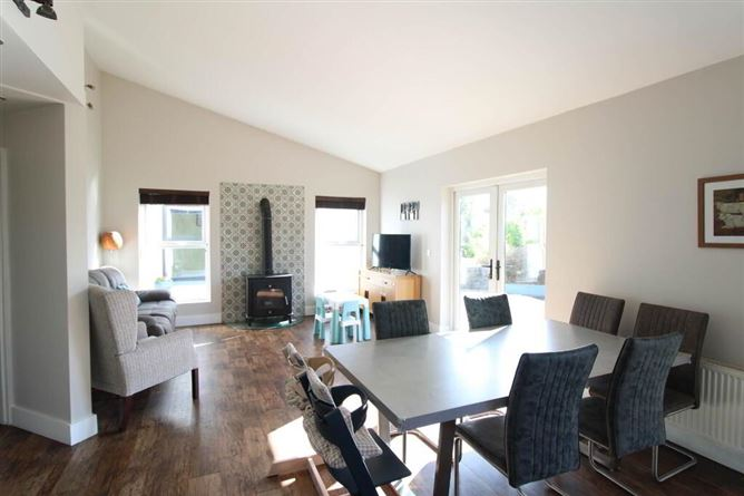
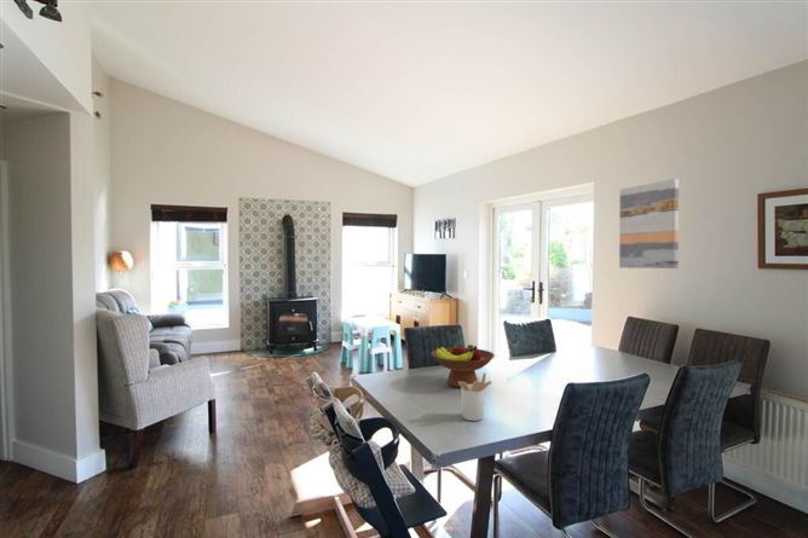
+ utensil holder [458,371,492,422]
+ fruit bowl [431,343,496,388]
+ wall art [618,178,680,270]
